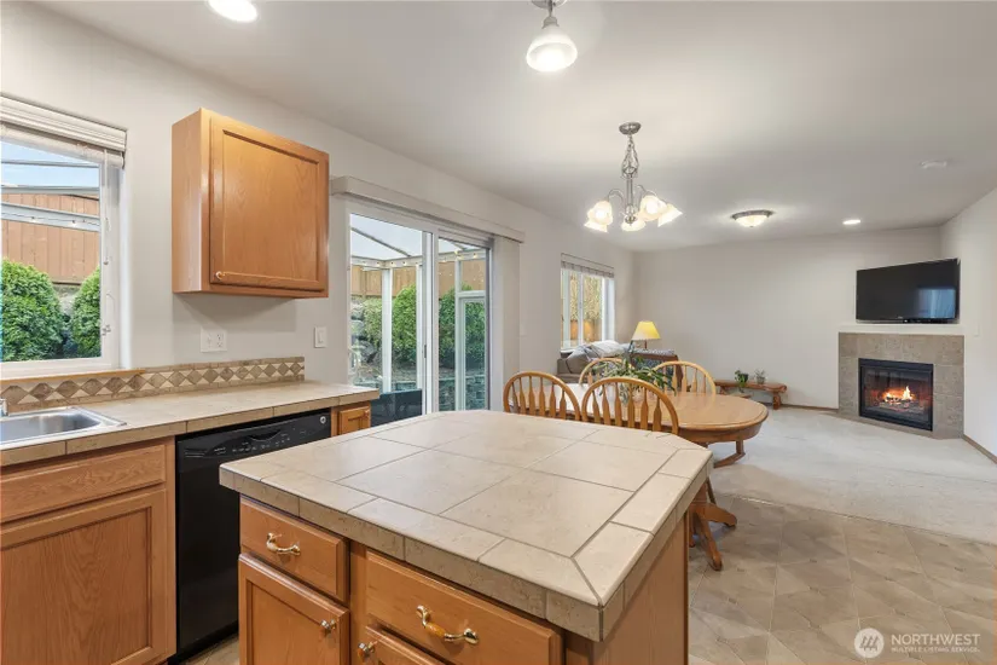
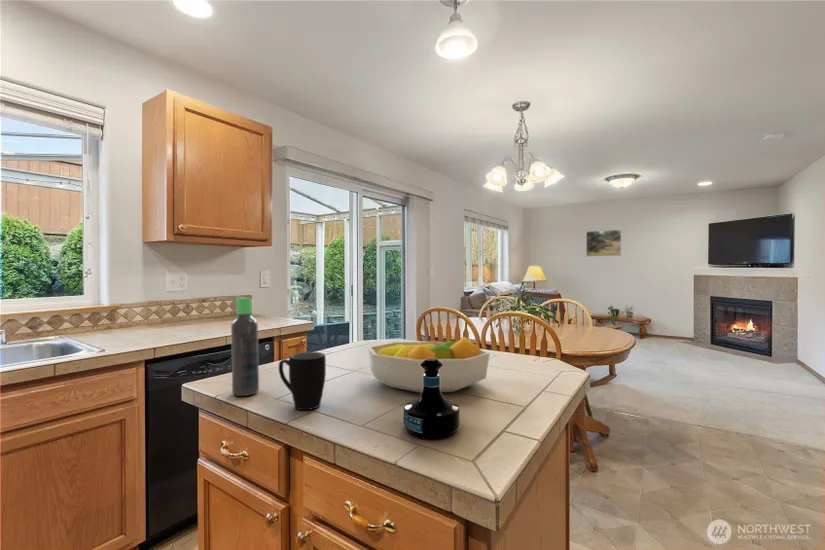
+ fruit bowl [367,336,491,394]
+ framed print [585,229,622,257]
+ tequila bottle [403,358,461,440]
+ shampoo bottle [230,297,260,397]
+ mug [278,351,327,411]
